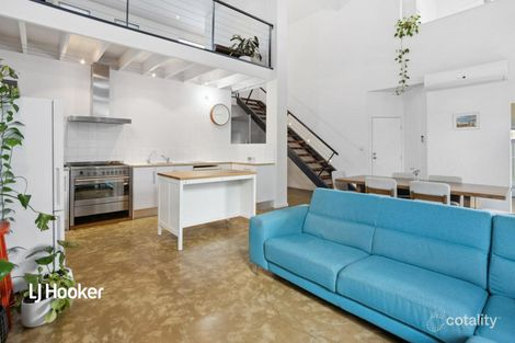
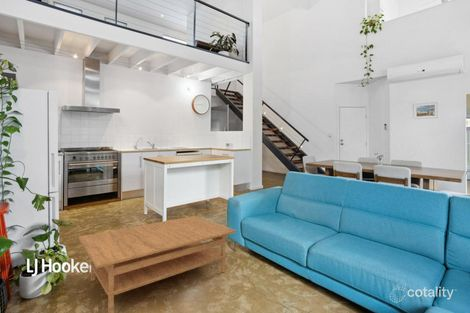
+ coffee table [77,215,237,313]
